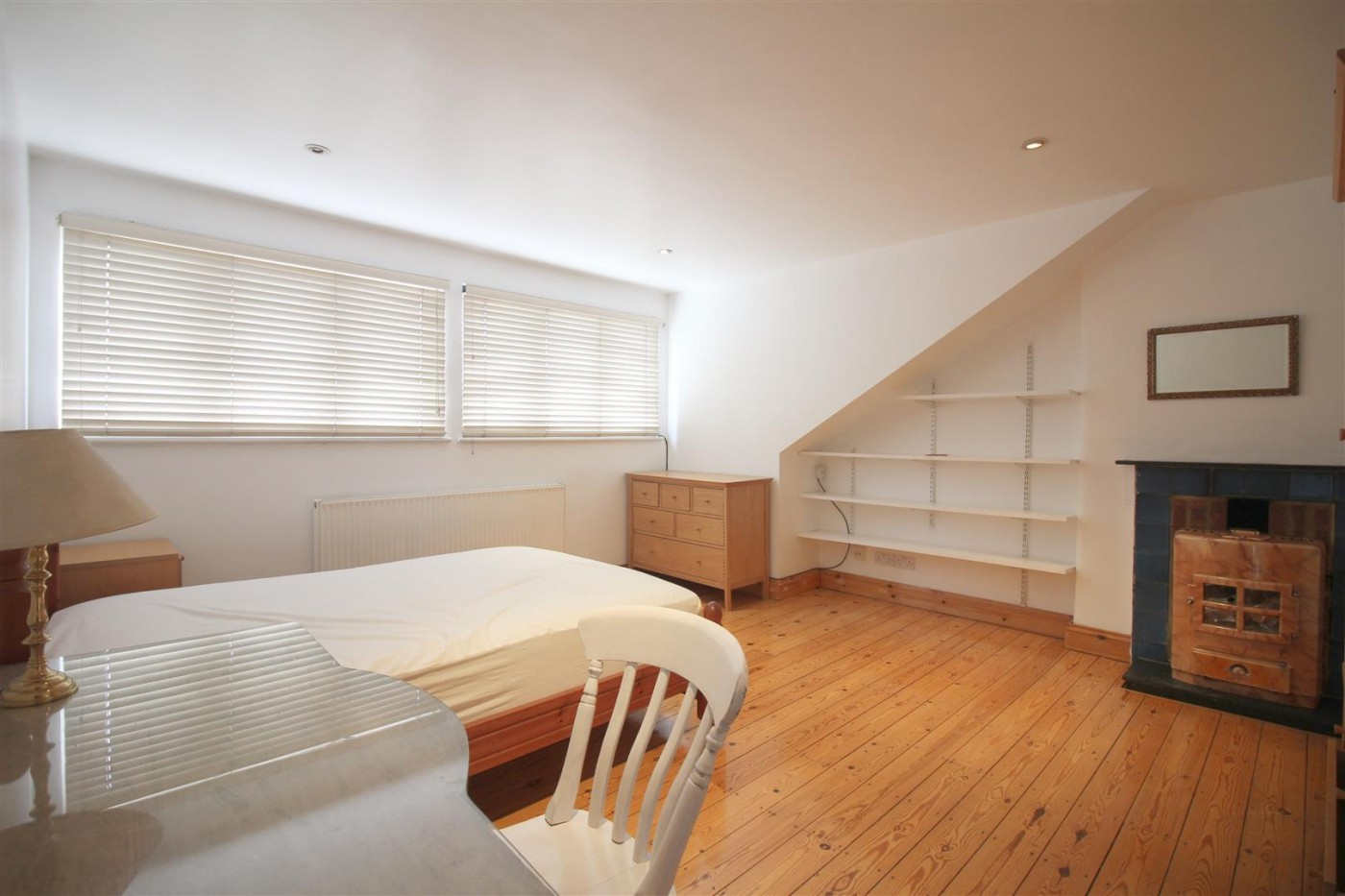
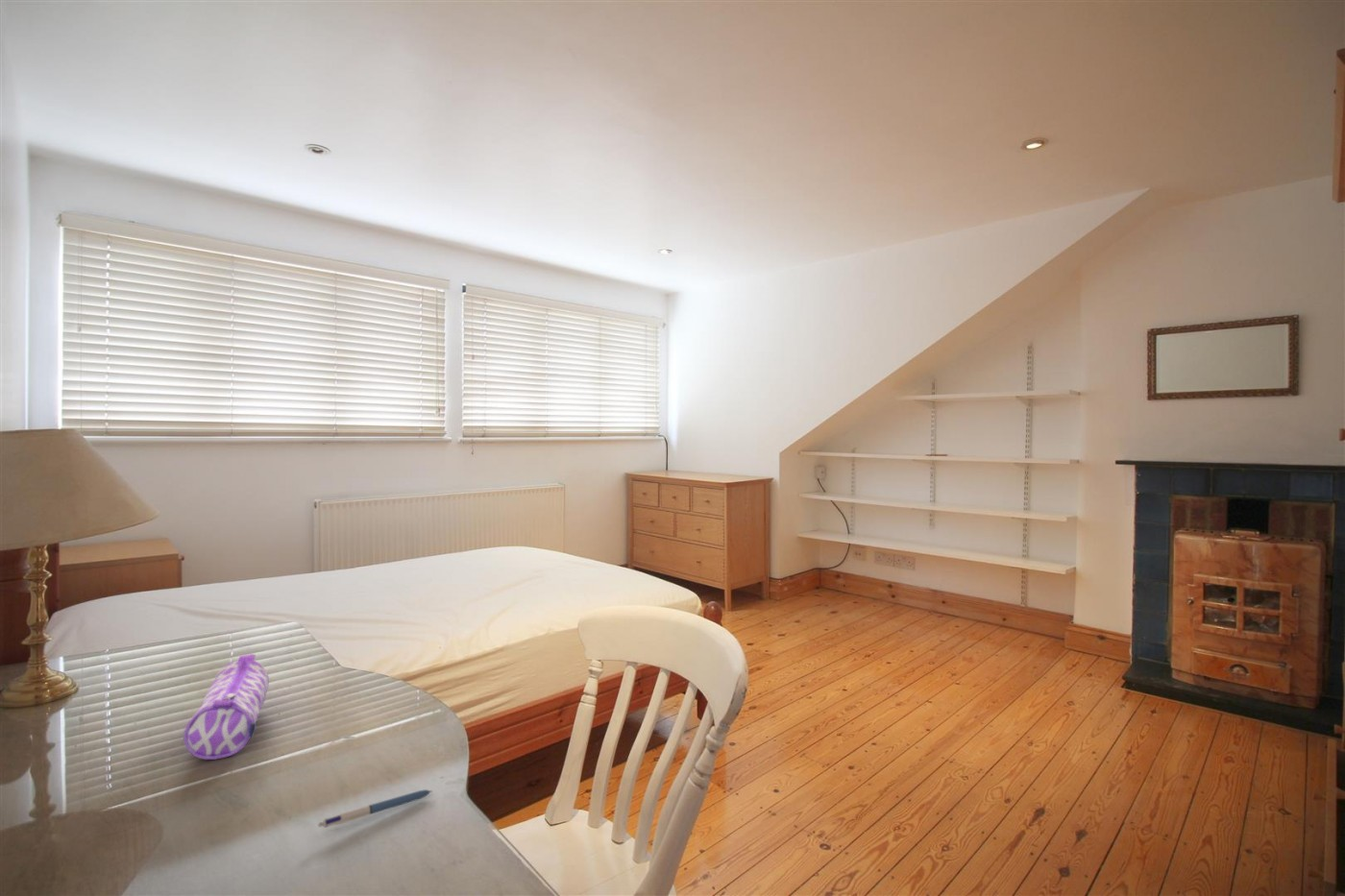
+ pen [317,788,433,828]
+ pencil case [183,653,270,761]
